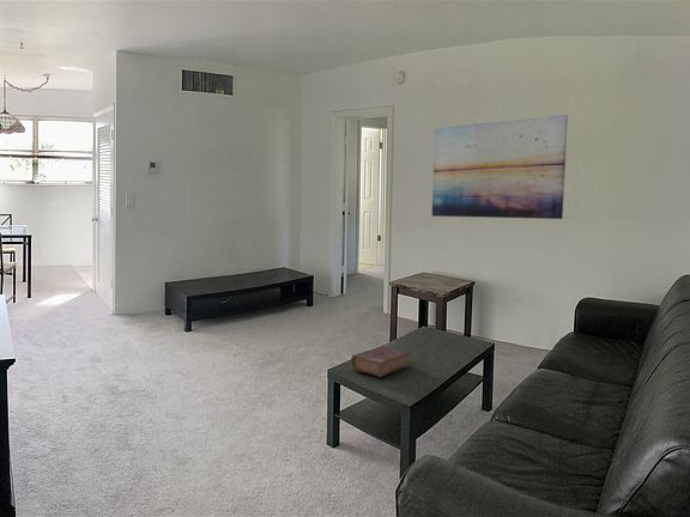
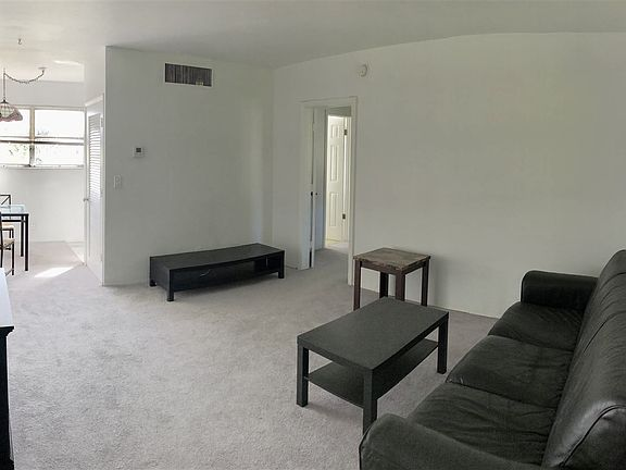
- wall art [431,114,569,220]
- book [350,346,410,378]
